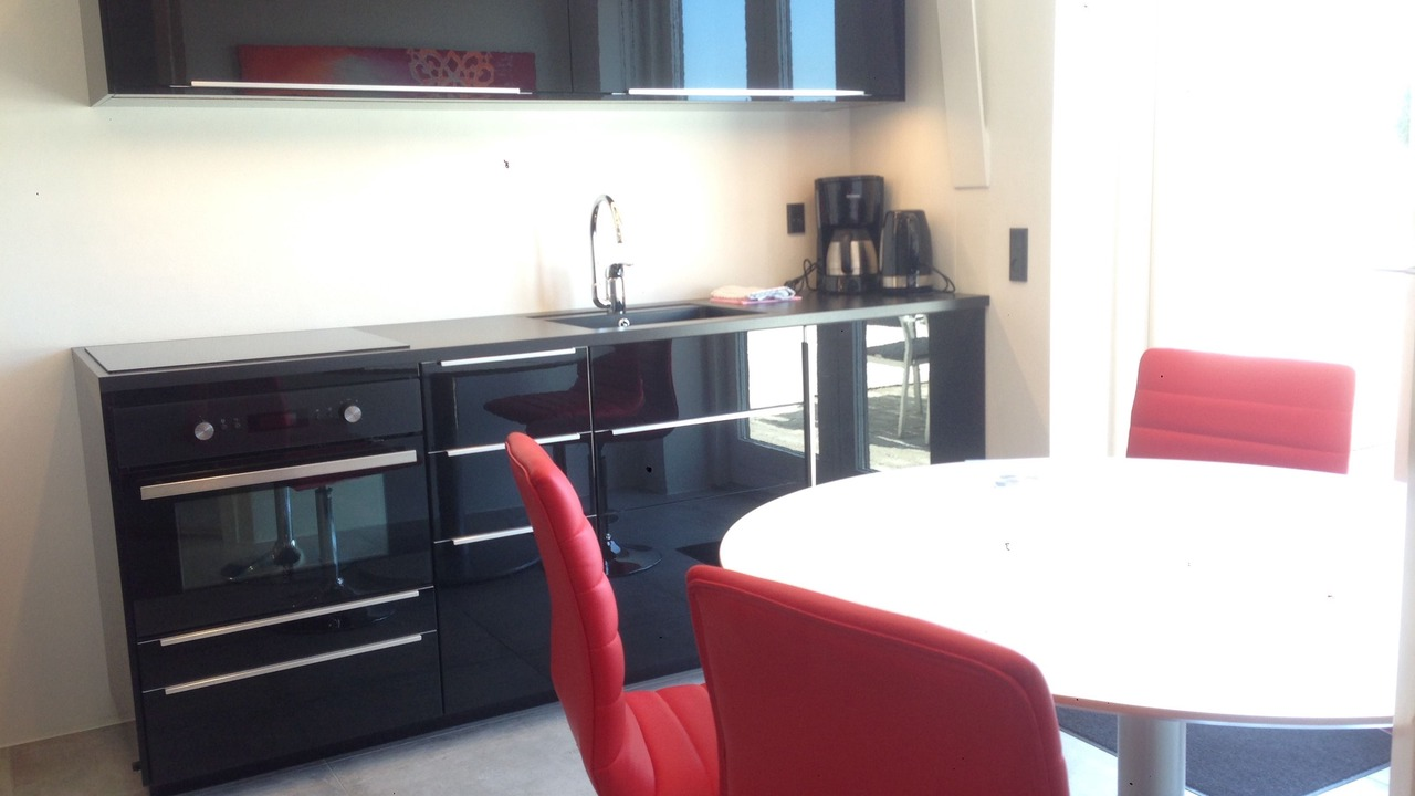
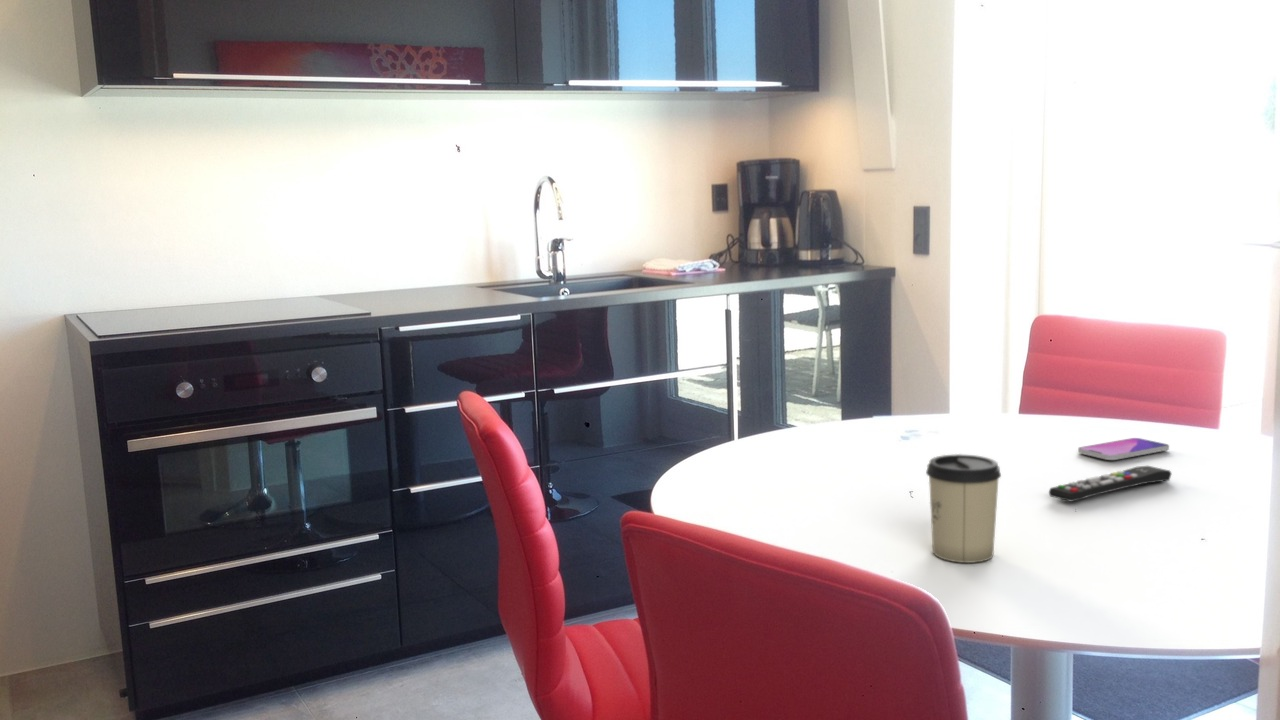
+ cup [925,453,1002,564]
+ smartphone [1077,437,1170,461]
+ remote control [1048,465,1173,503]
